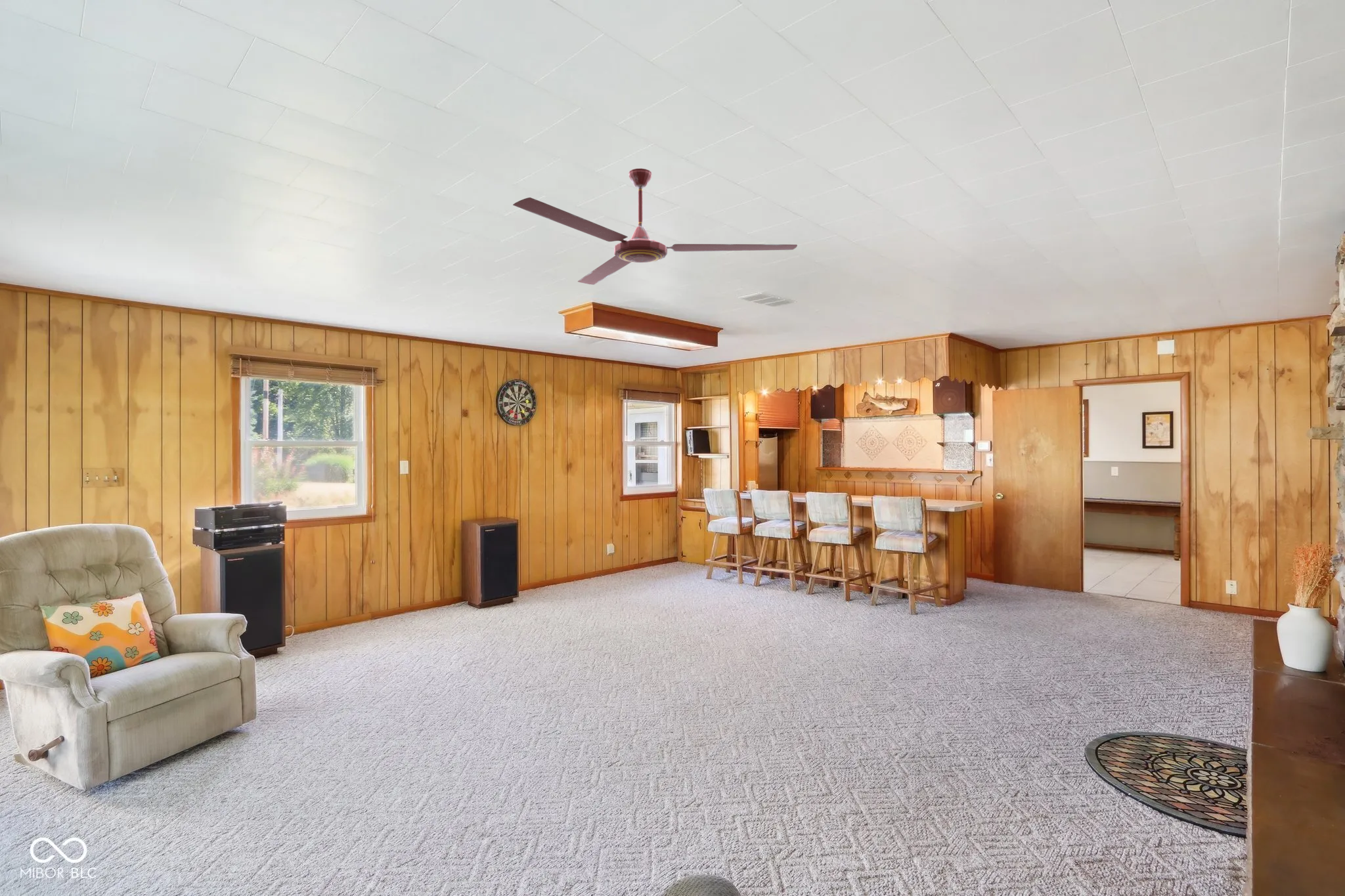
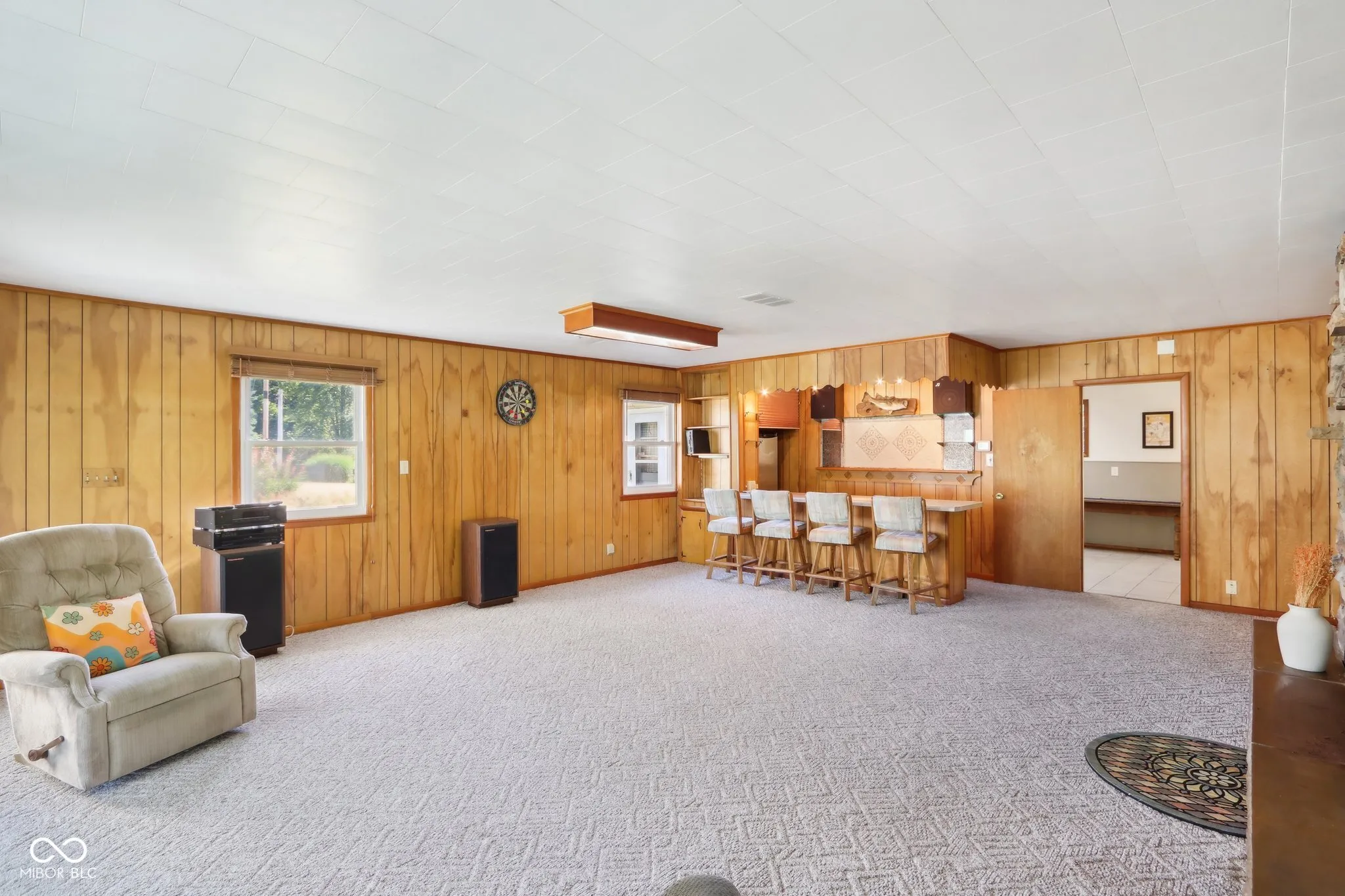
- ceiling fan [512,168,798,286]
